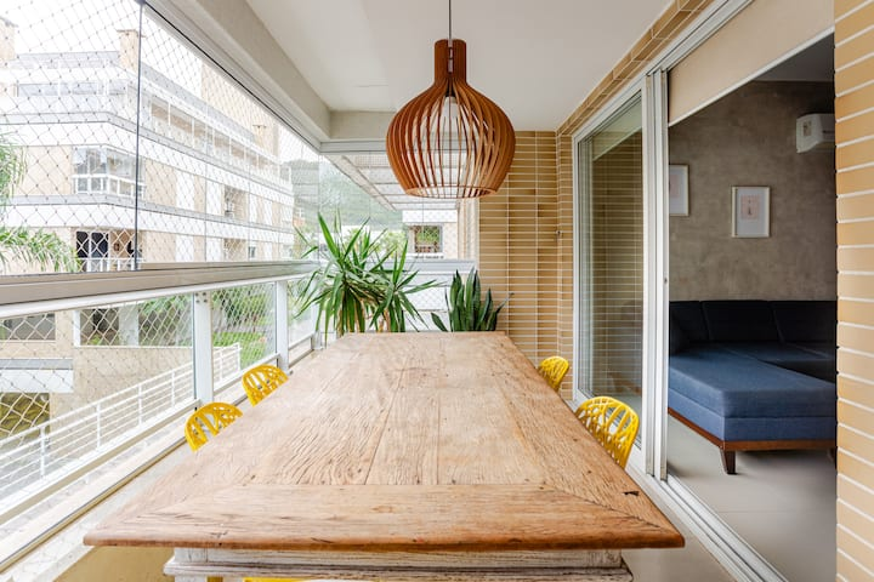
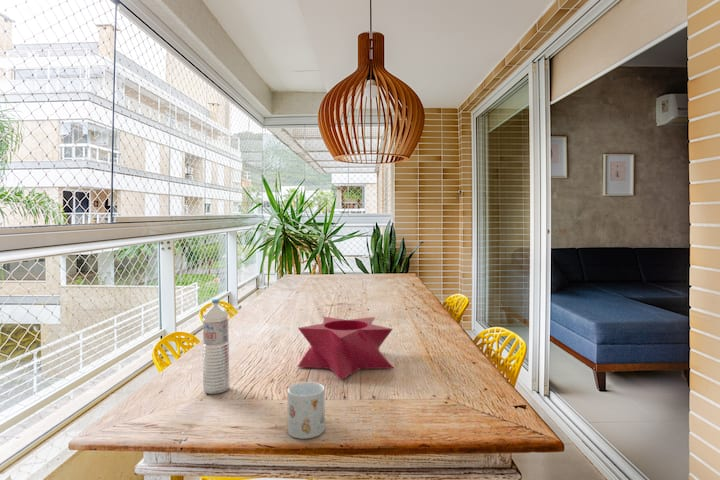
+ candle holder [296,316,395,381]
+ mug [286,381,326,439]
+ water bottle [201,298,230,395]
